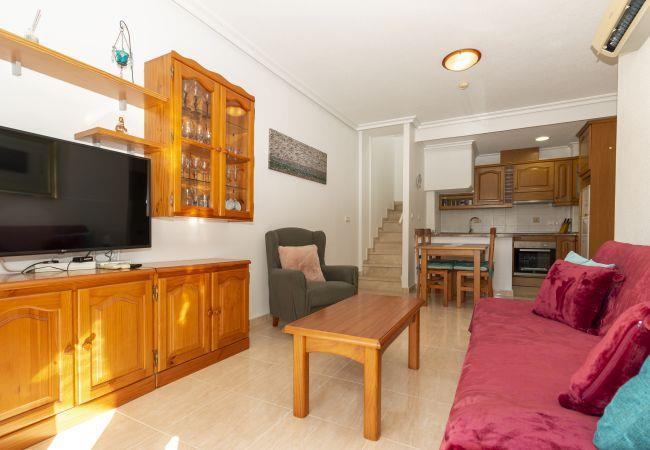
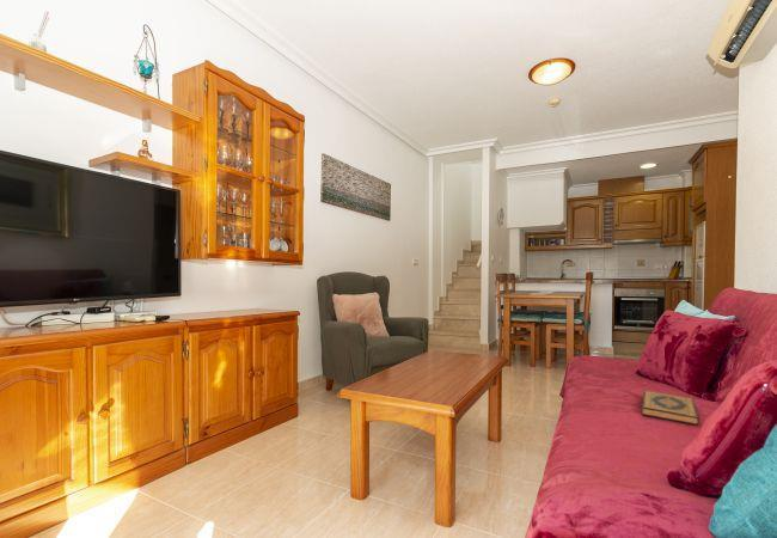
+ hardback book [641,390,700,426]
